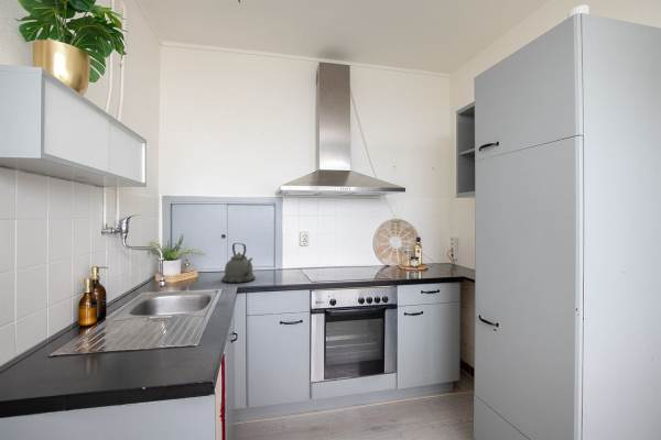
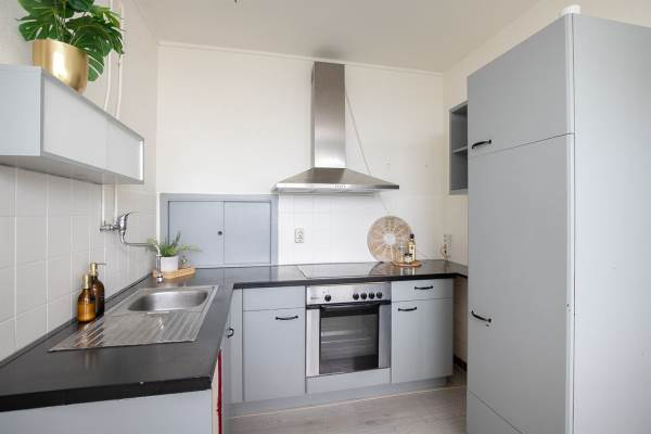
- kettle [220,242,257,284]
